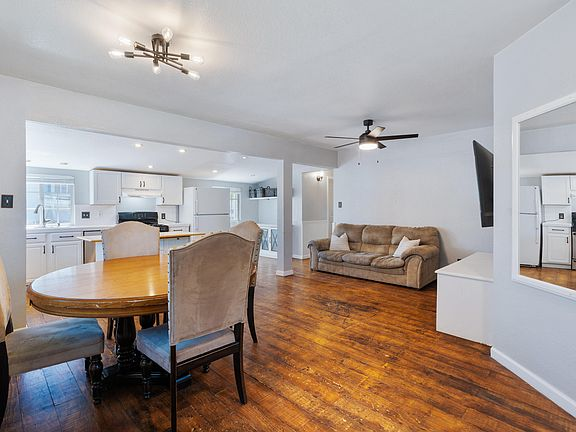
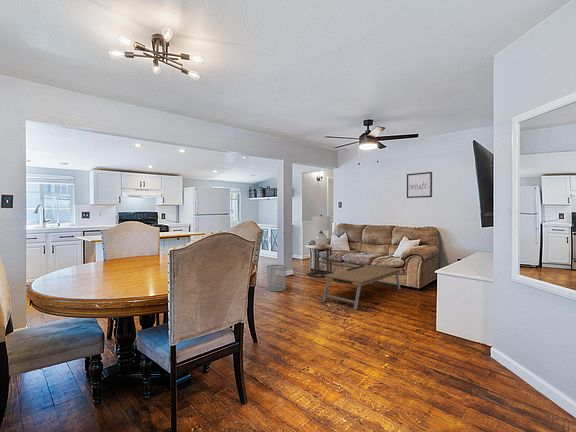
+ side table [305,243,334,279]
+ waste bin [266,264,287,292]
+ wall art [406,171,433,199]
+ coffee table [321,264,402,311]
+ lamp [312,214,331,246]
